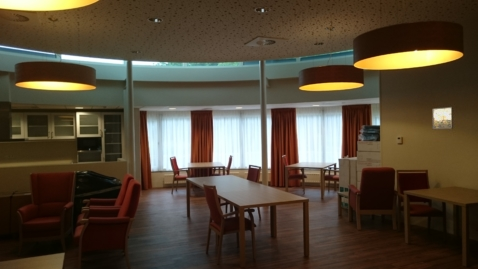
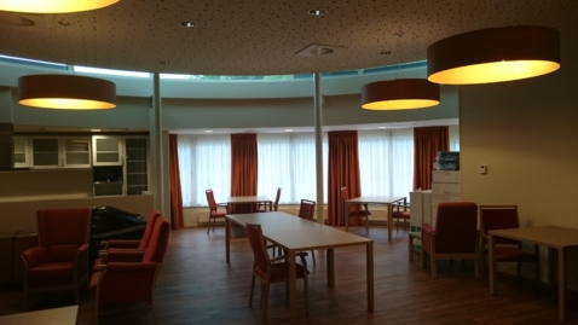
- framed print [431,106,454,130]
